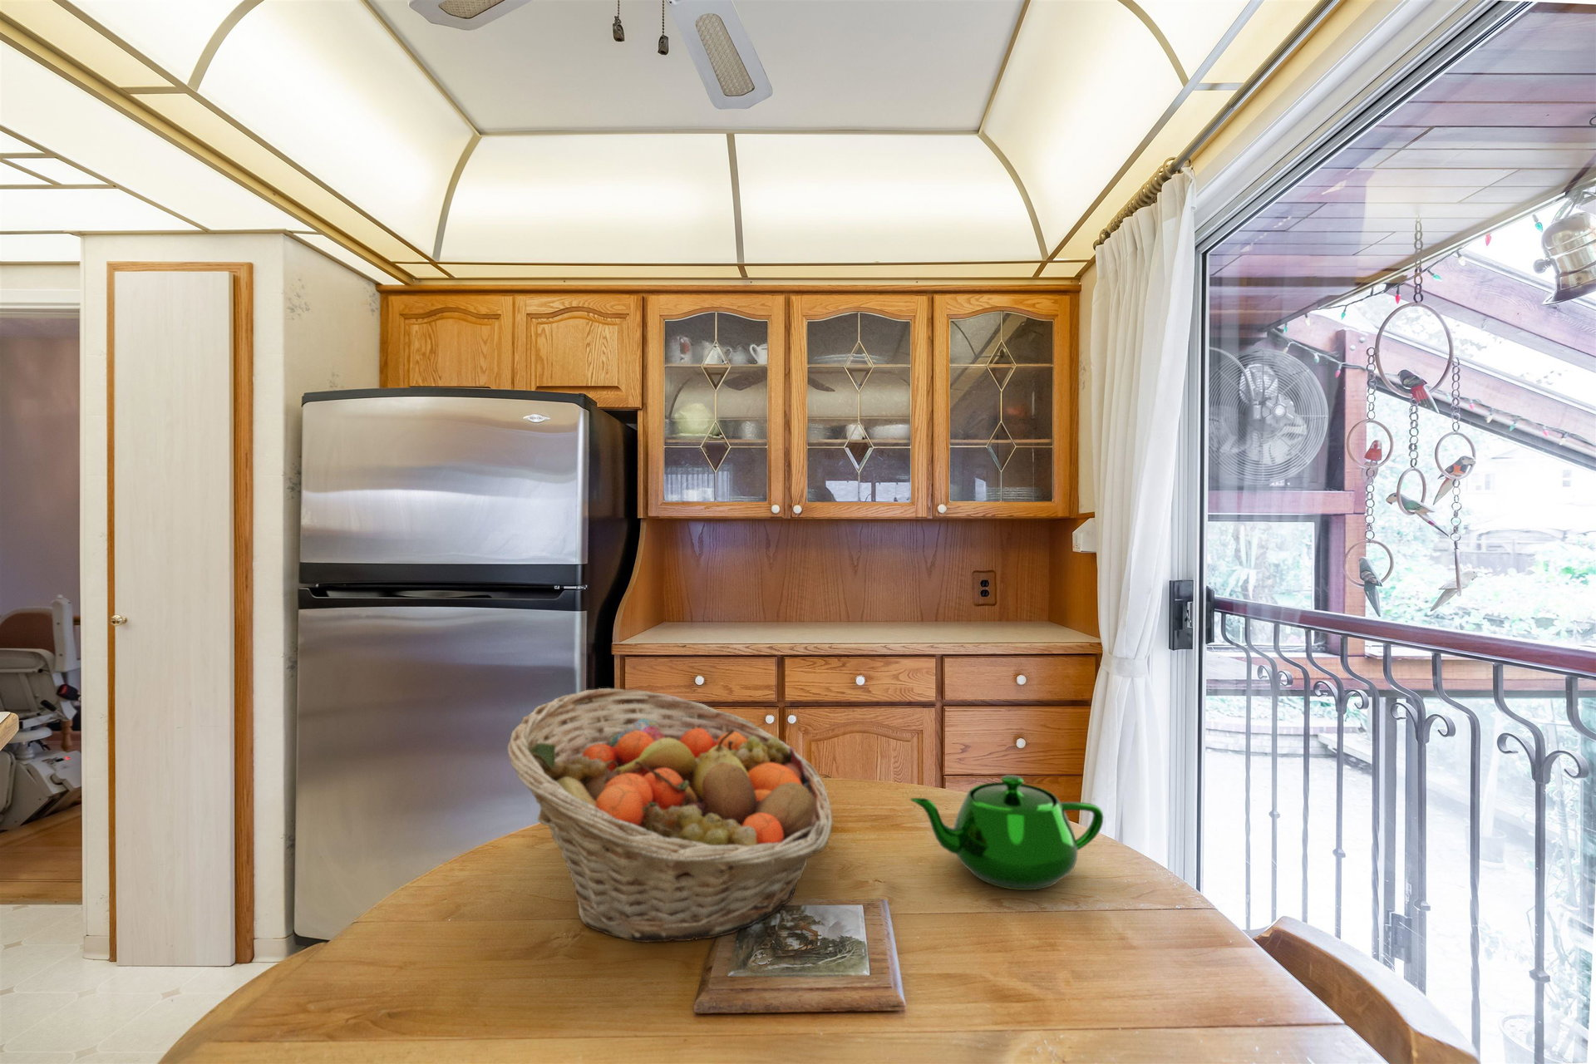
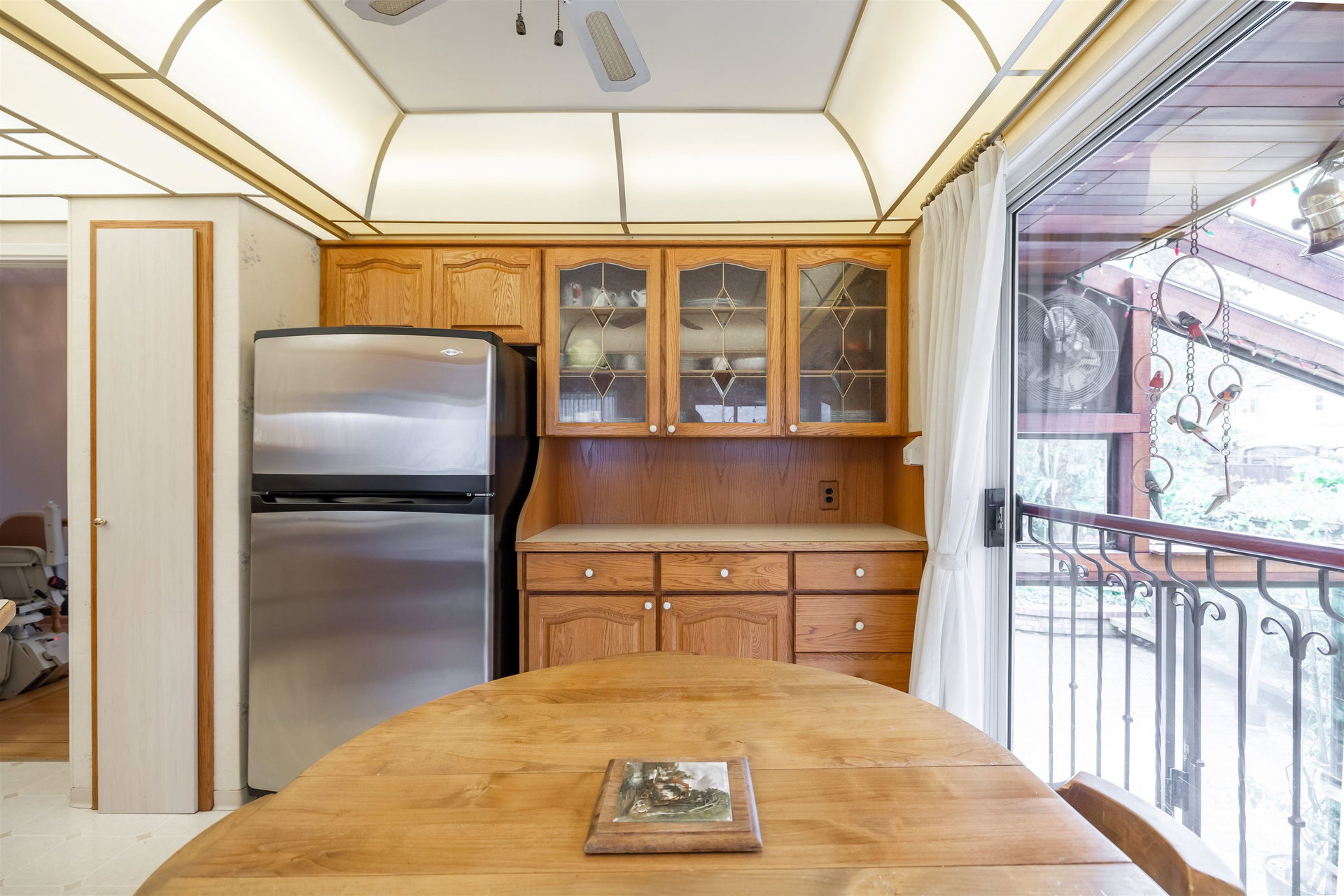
- fruit basket [507,688,834,943]
- teapot [910,774,1104,891]
